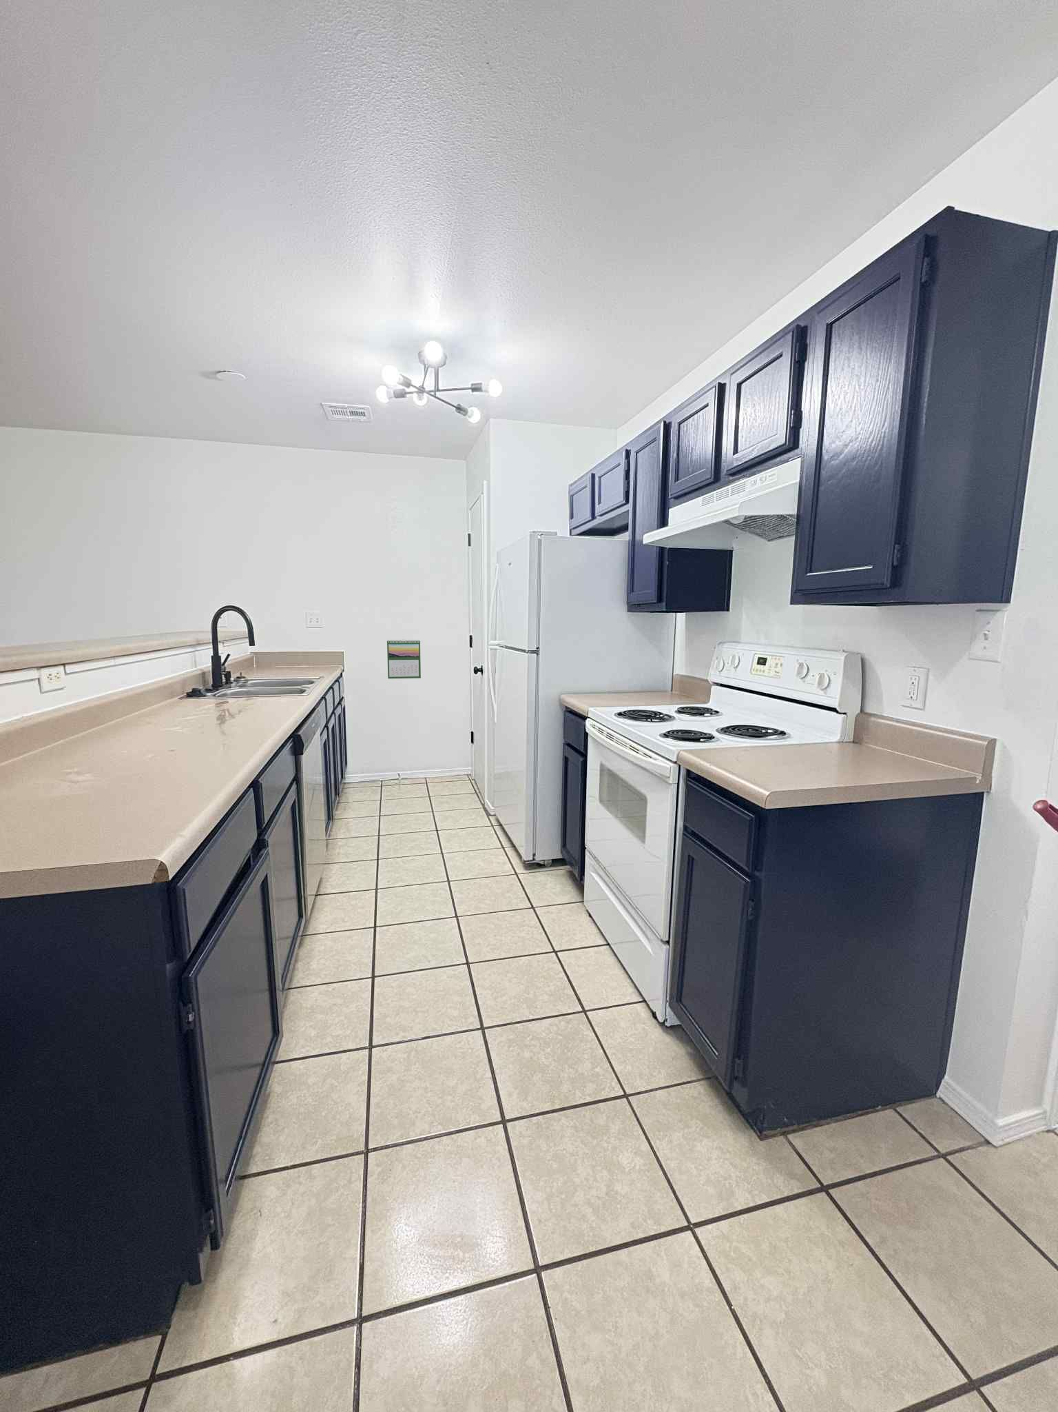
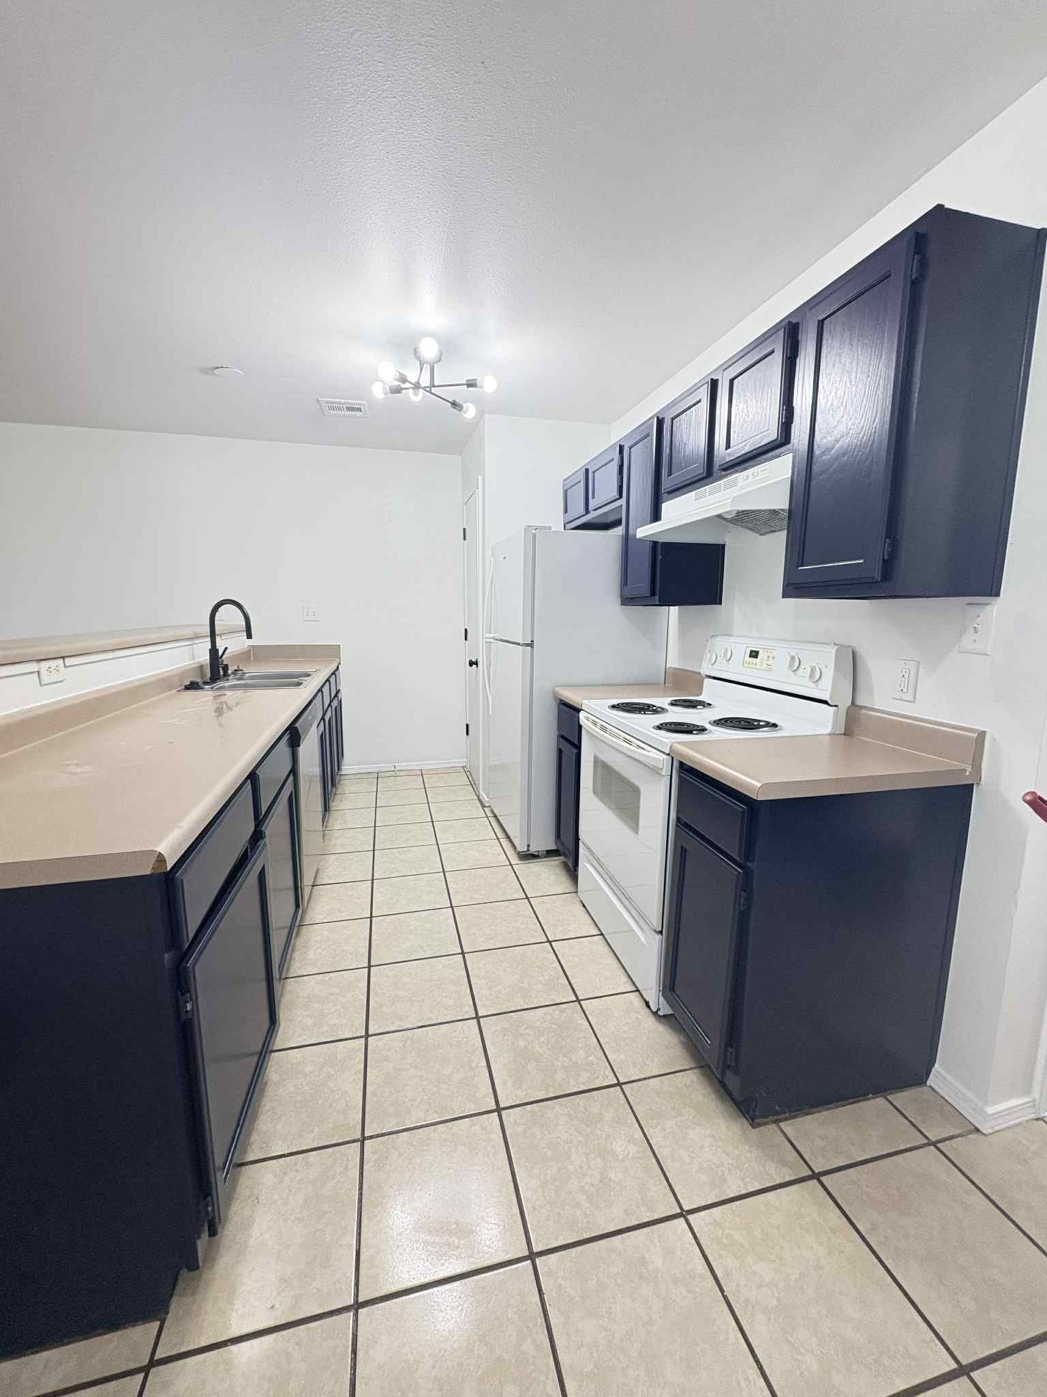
- calendar [387,638,421,679]
